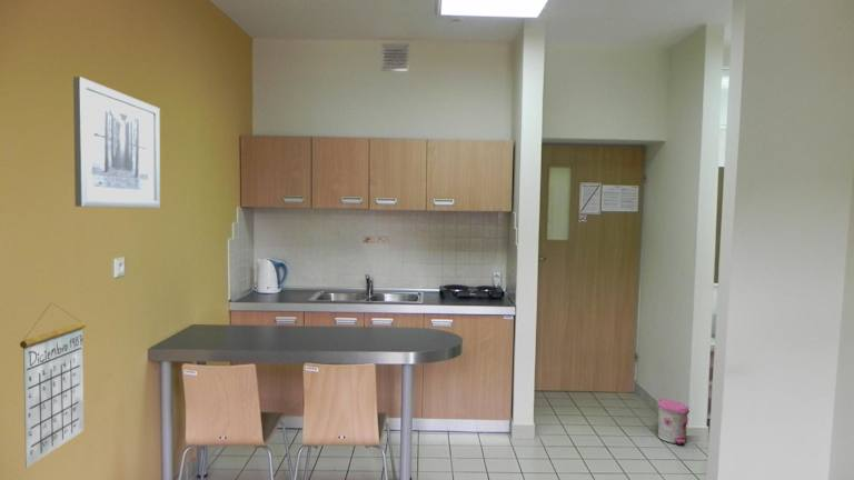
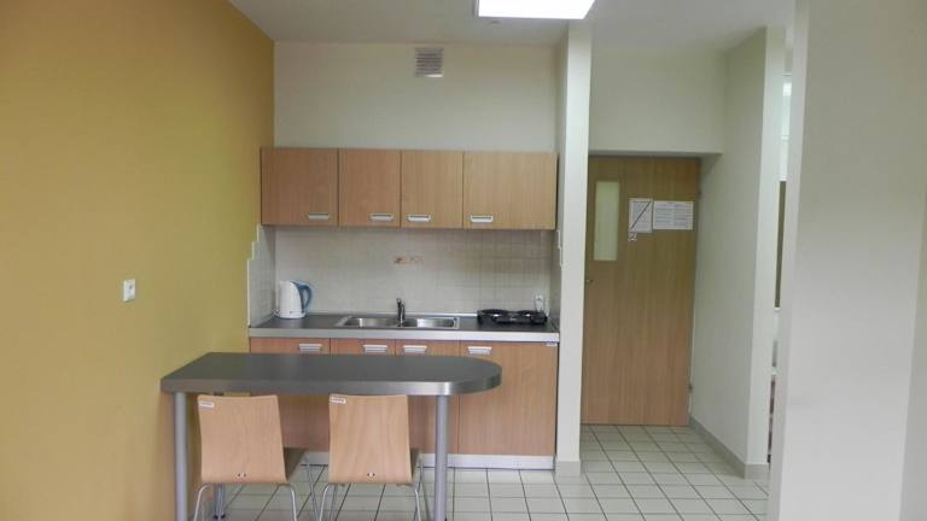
- wall art [72,76,161,209]
- trash can [656,398,691,446]
- calendar [19,301,87,469]
